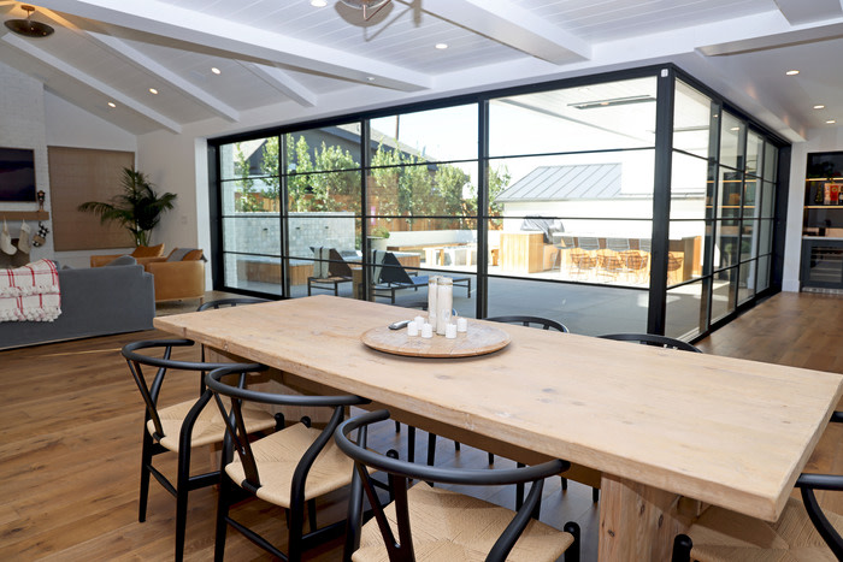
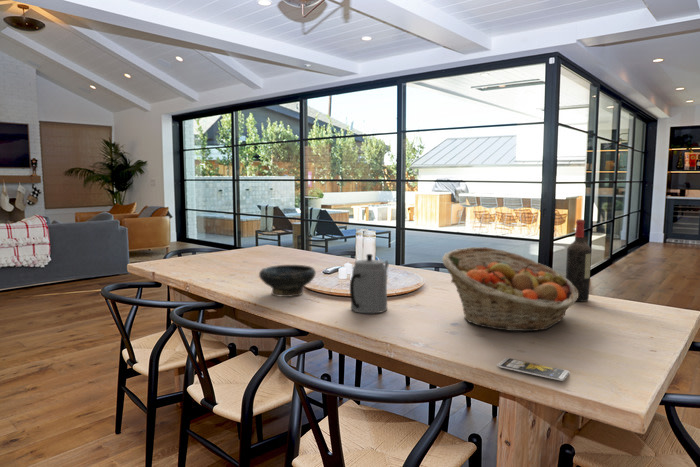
+ fruit basket [441,246,578,332]
+ teapot [349,253,390,314]
+ bowl [258,264,317,298]
+ wine bottle [565,219,592,302]
+ smartphone [496,357,570,382]
